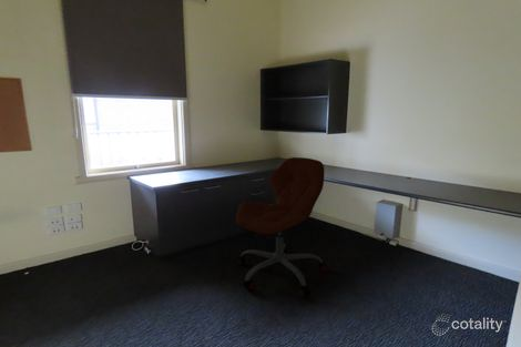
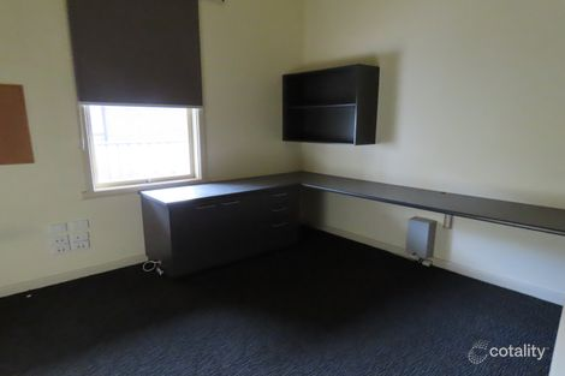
- office chair [235,156,328,299]
